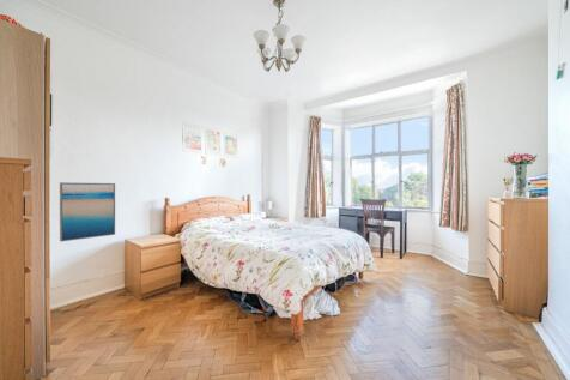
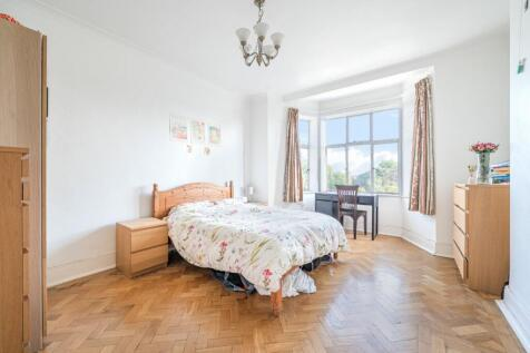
- wall art [59,181,116,242]
